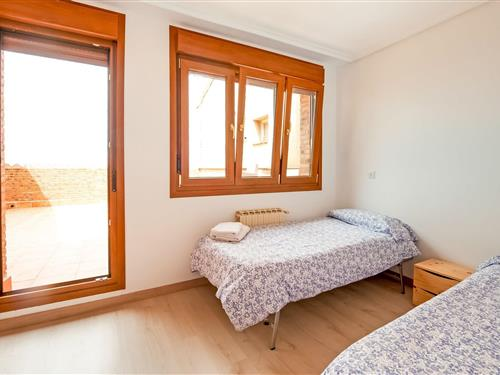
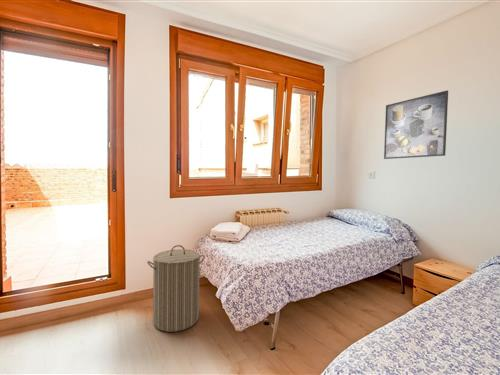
+ laundry hamper [146,244,206,333]
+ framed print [383,89,449,160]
